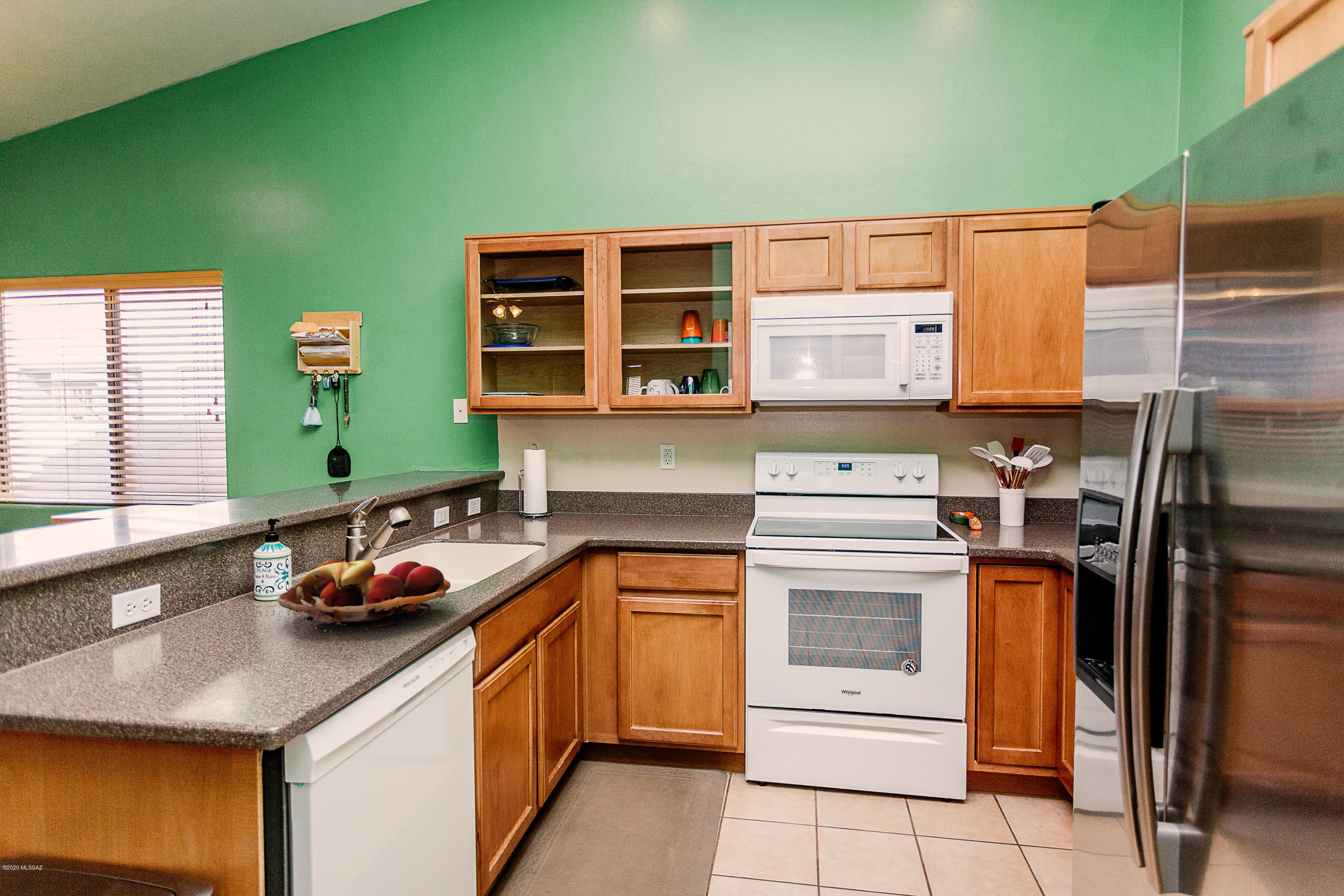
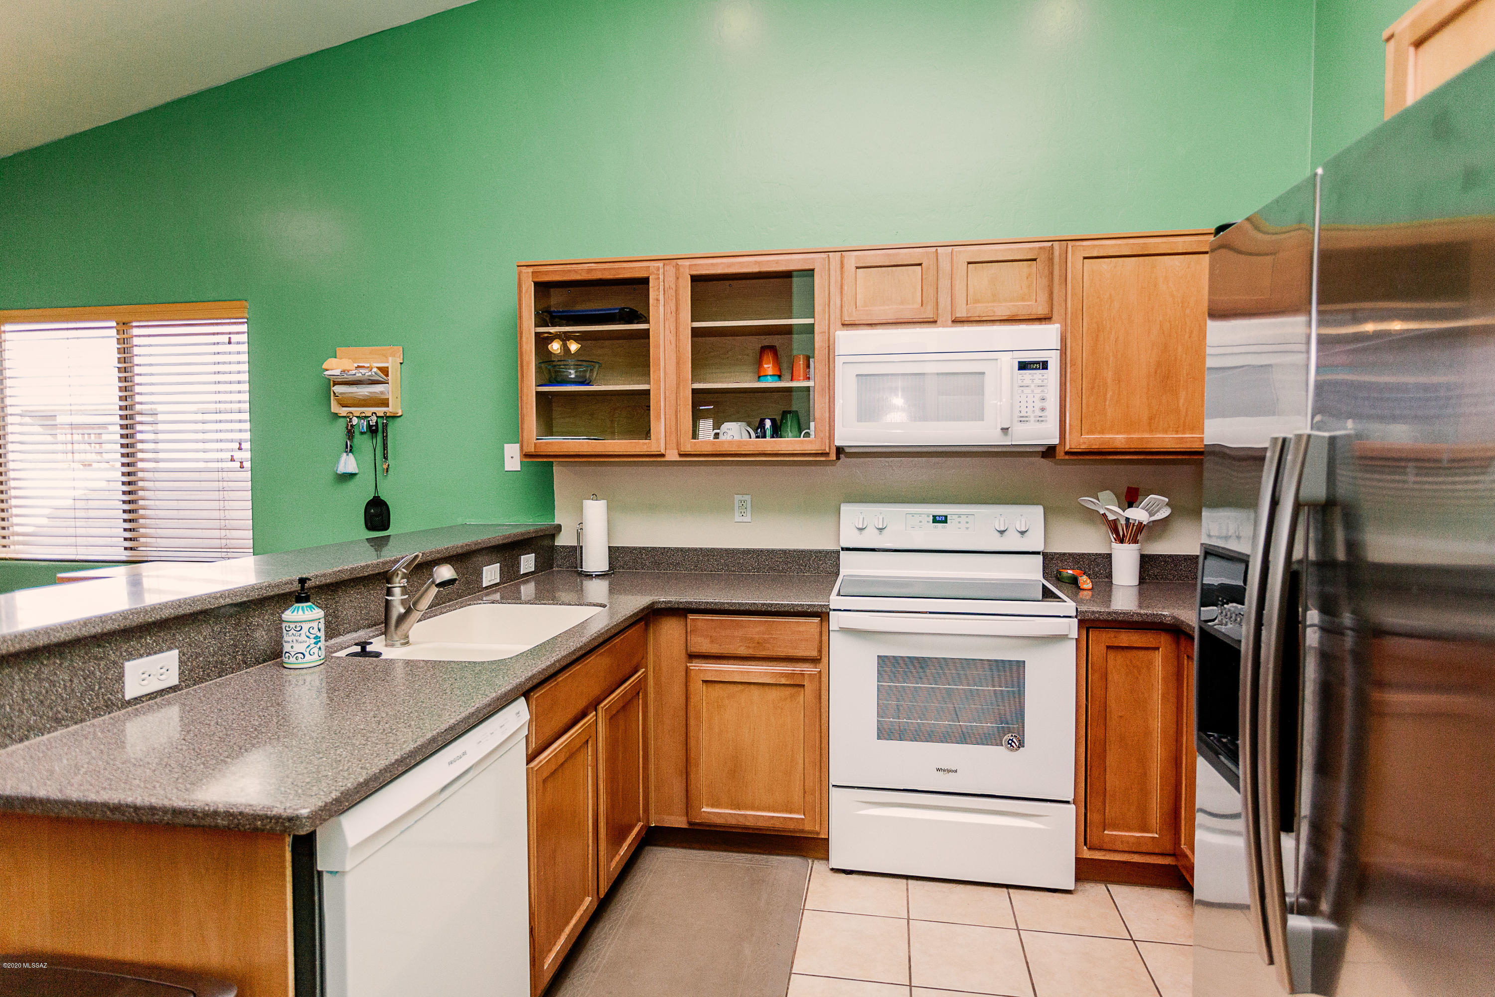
- fruit basket [277,559,451,631]
